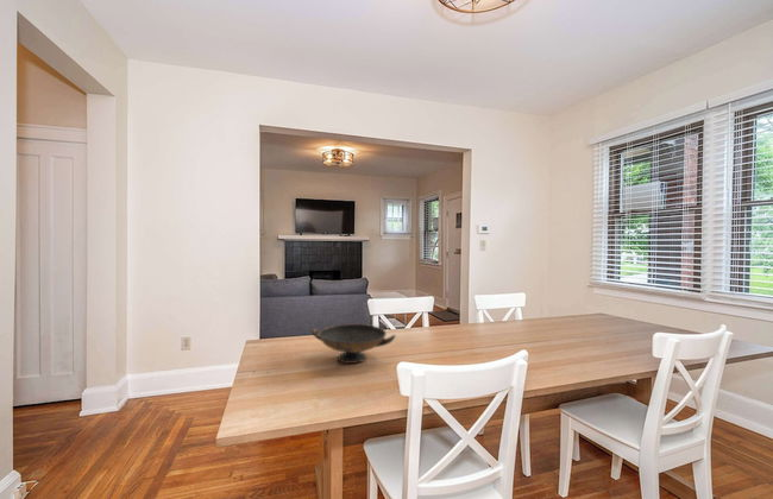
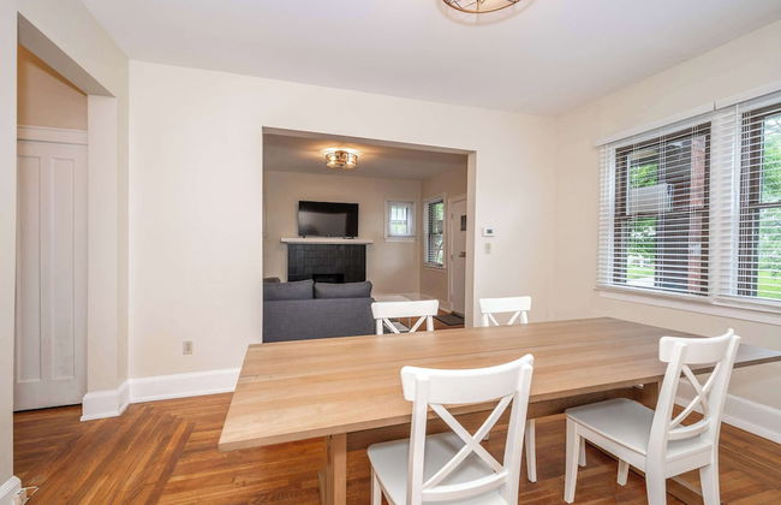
- decorative bowl [310,323,397,365]
